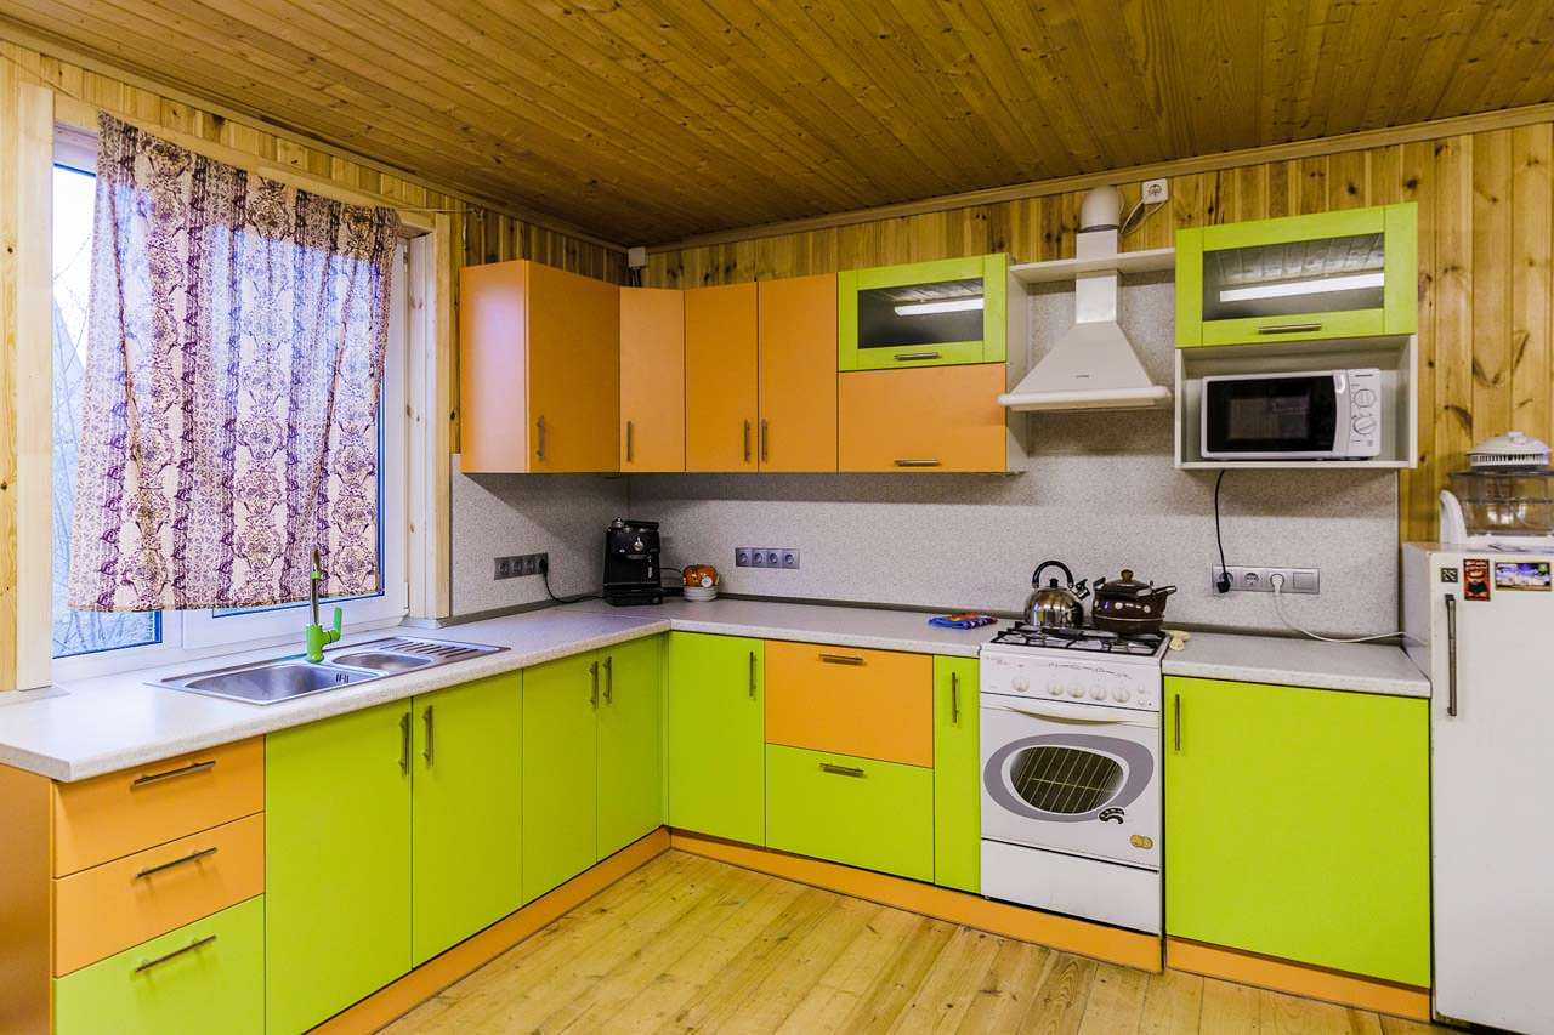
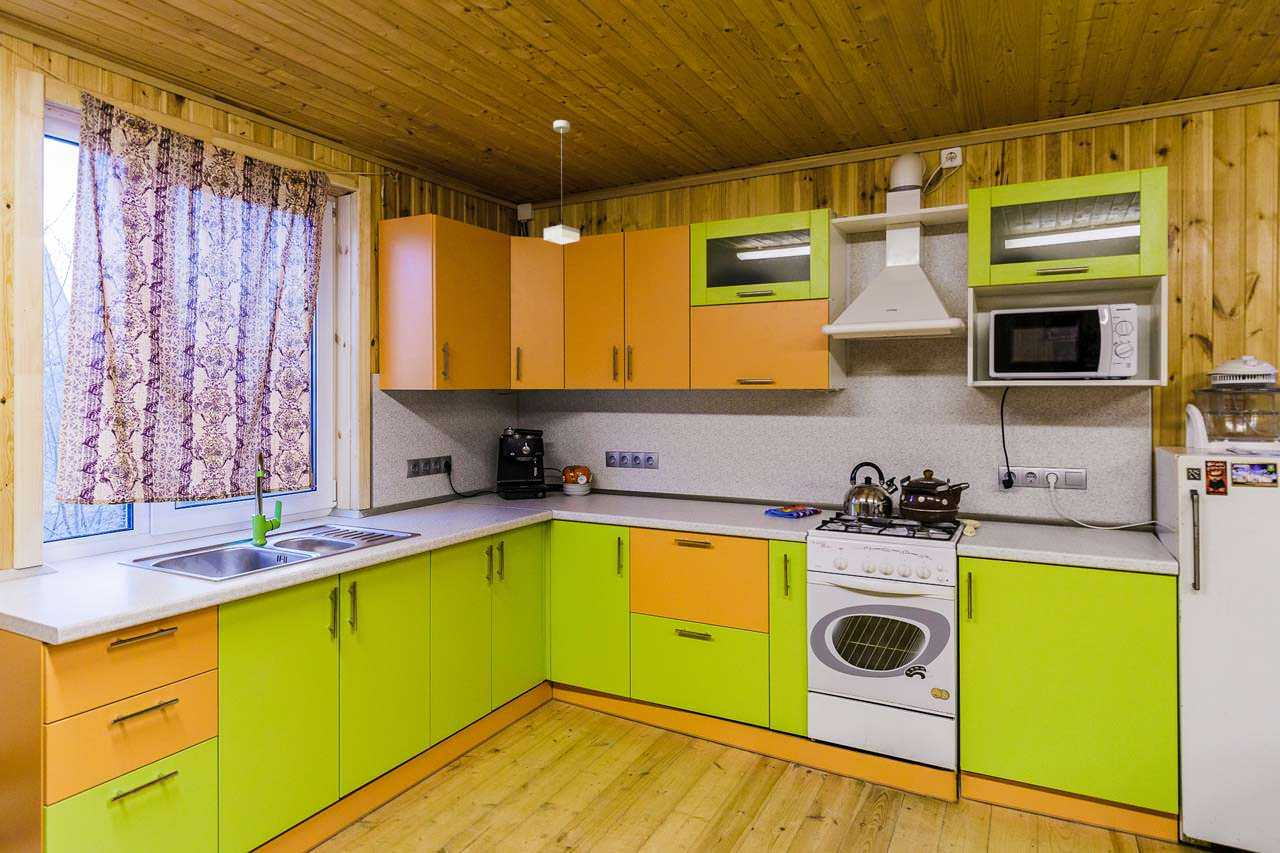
+ pendant lamp [543,119,580,245]
